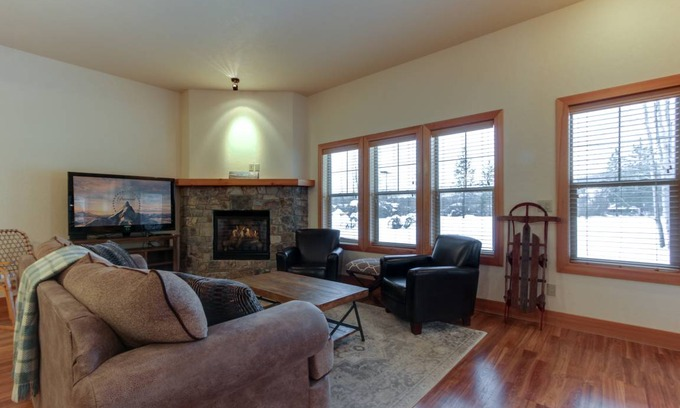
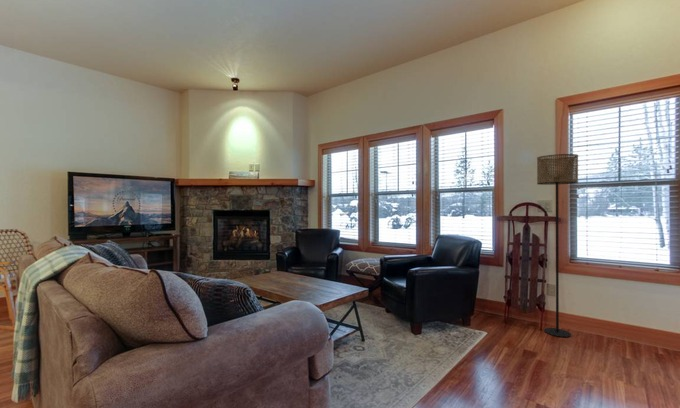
+ floor lamp [536,153,579,338]
